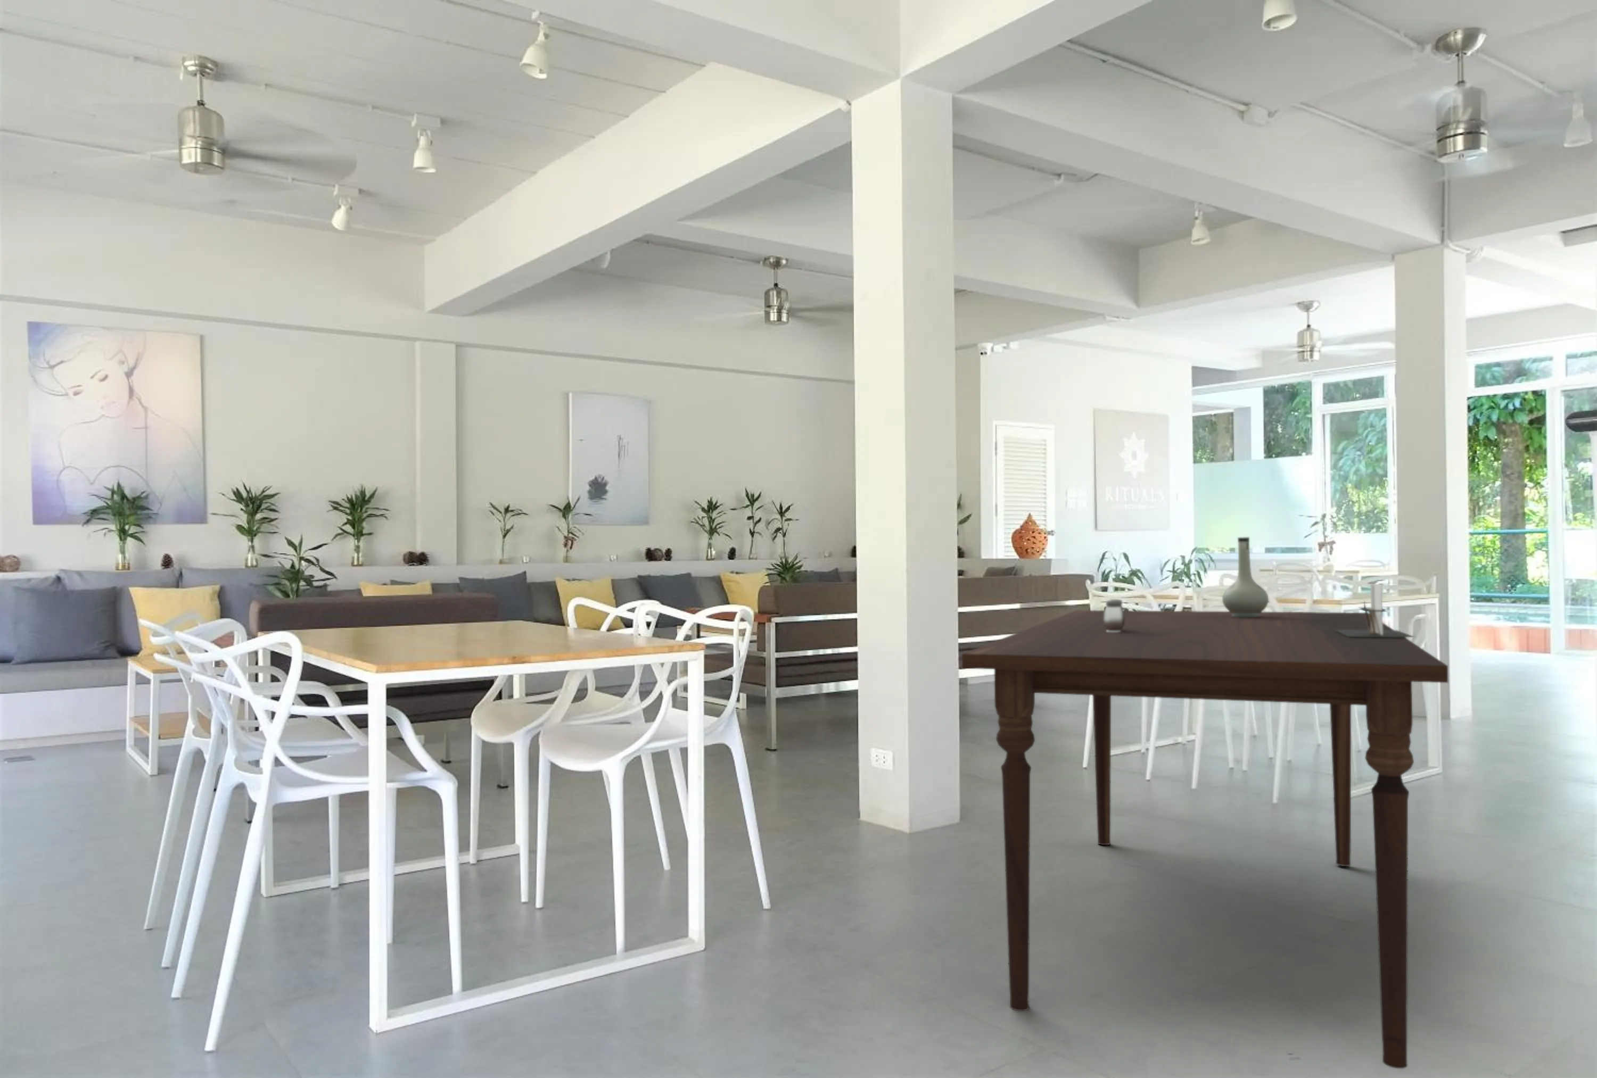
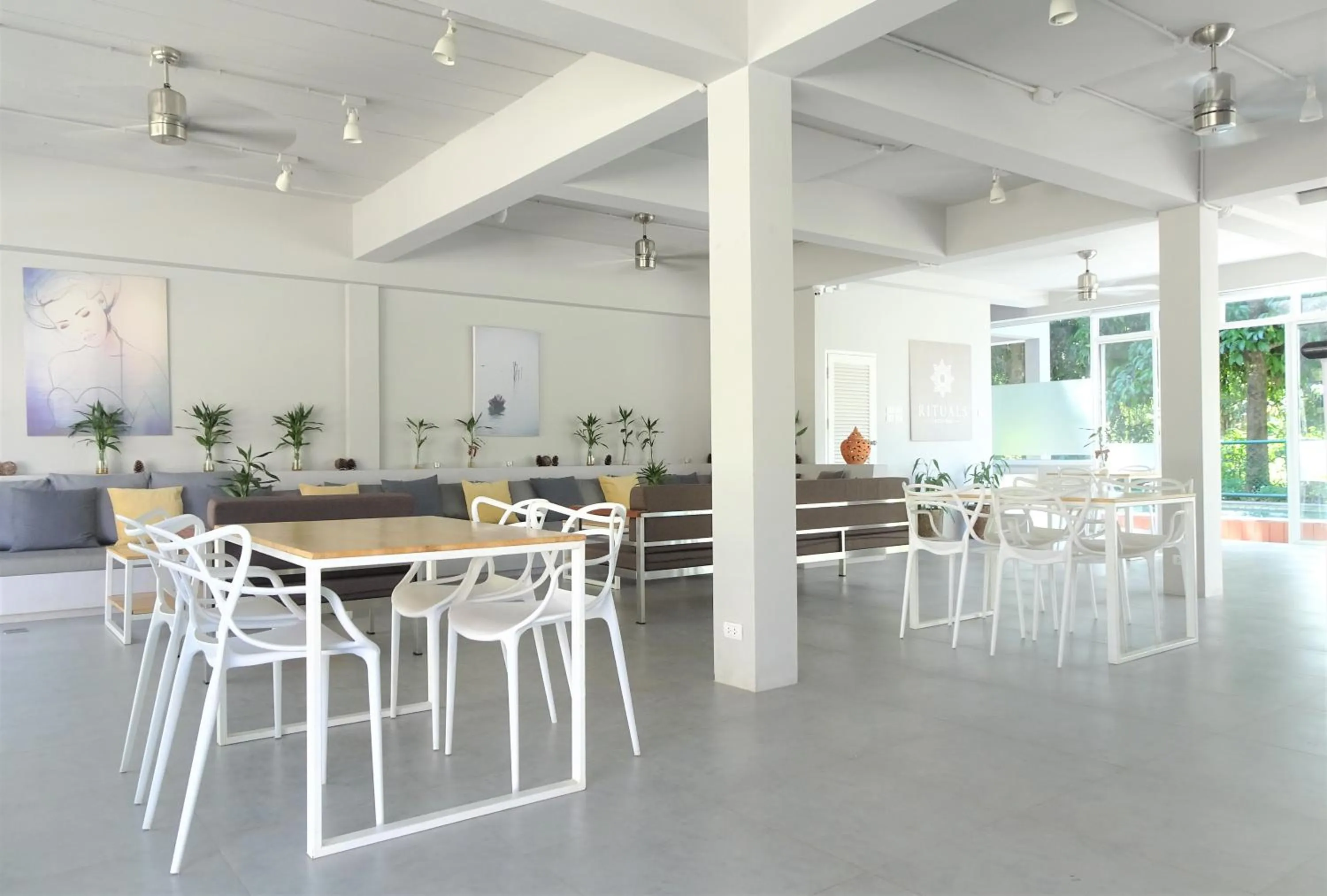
- dining table [962,610,1449,1068]
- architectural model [1337,584,1416,638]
- salt and pepper shaker [1104,599,1124,632]
- vase [1222,537,1270,617]
